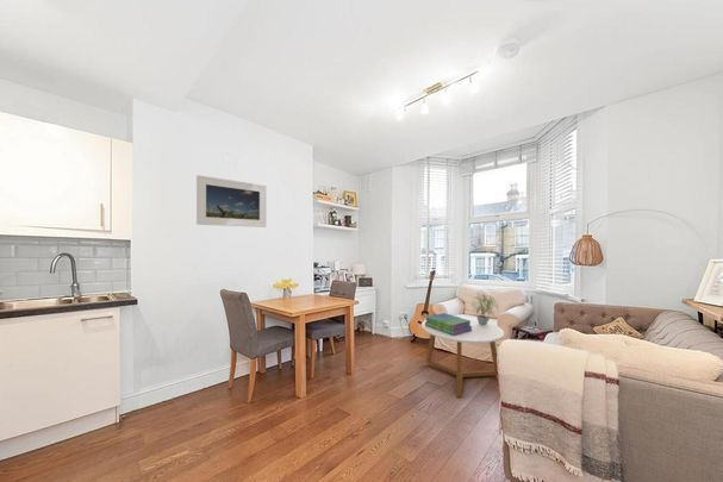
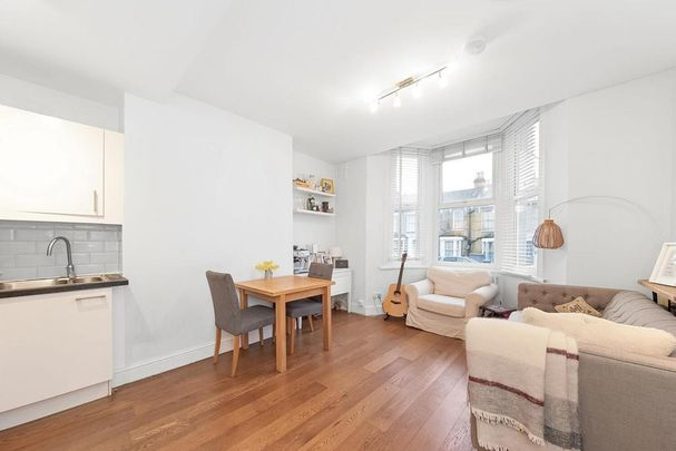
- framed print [195,174,267,229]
- stack of books [425,312,473,336]
- potted plant [469,289,500,325]
- coffee table [420,315,505,399]
